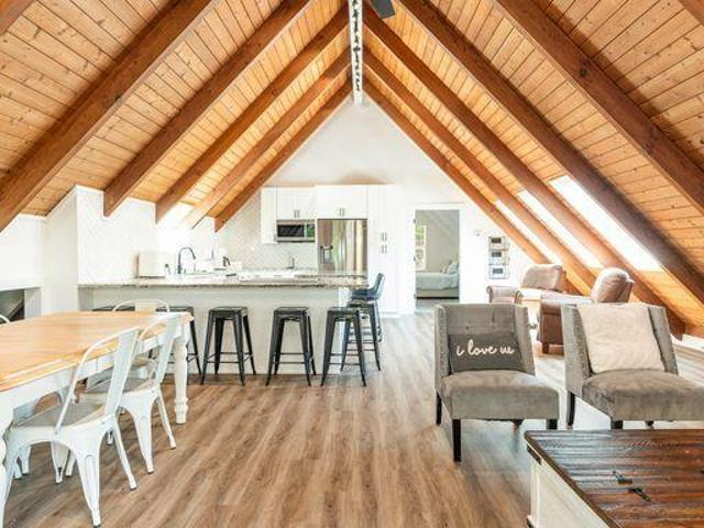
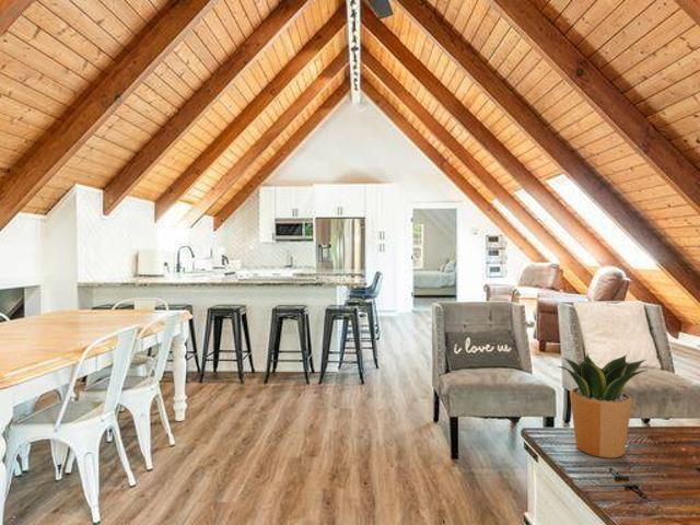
+ potted plant [557,352,649,459]
